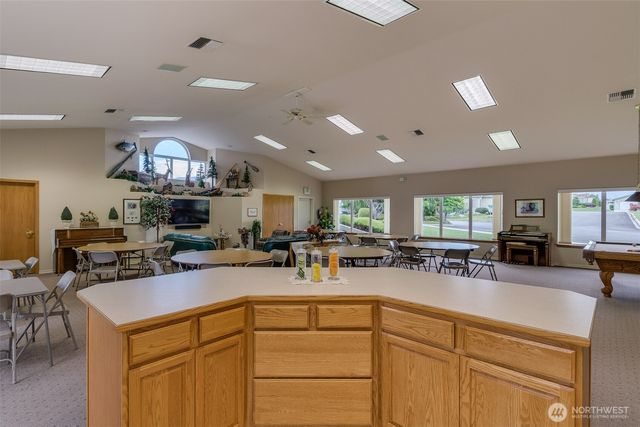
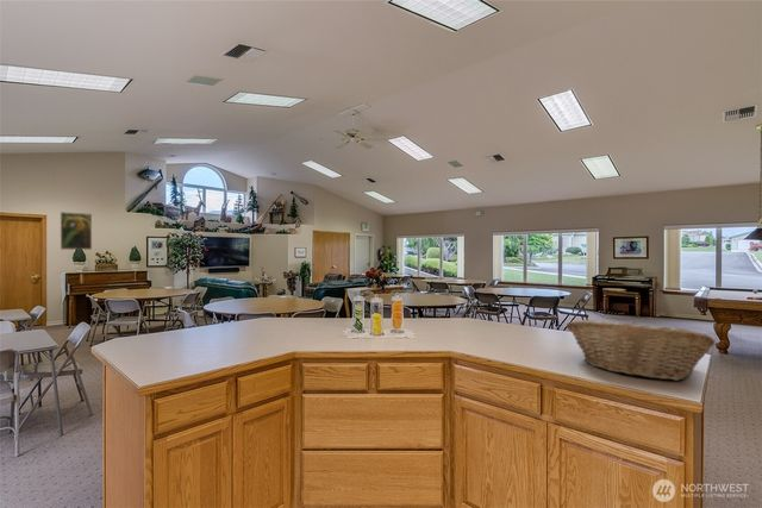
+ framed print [60,211,93,251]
+ fruit basket [566,319,717,382]
